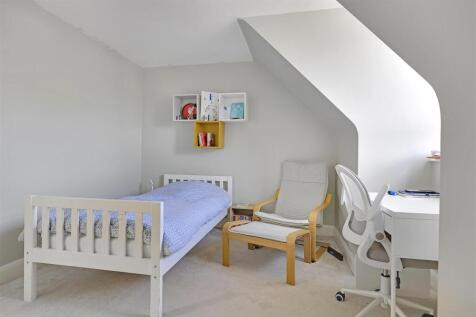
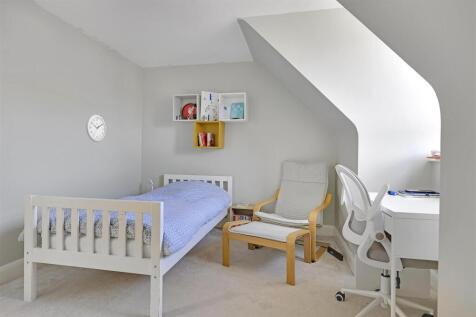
+ wall clock [85,114,107,143]
